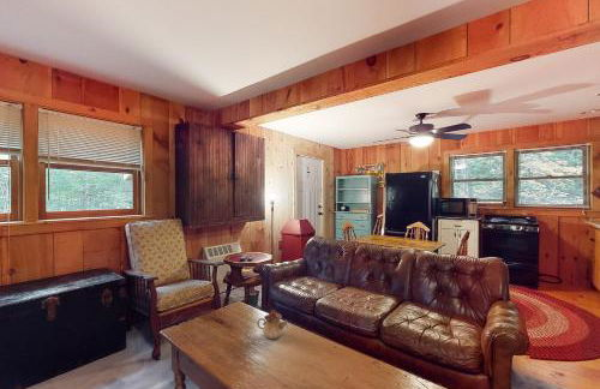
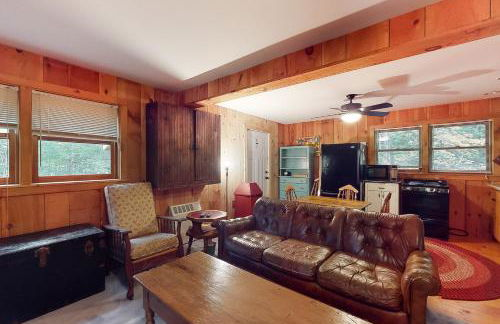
- teapot [256,309,288,340]
